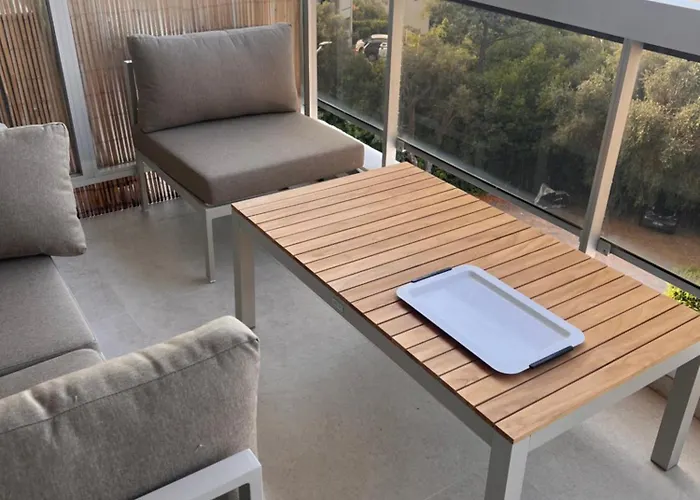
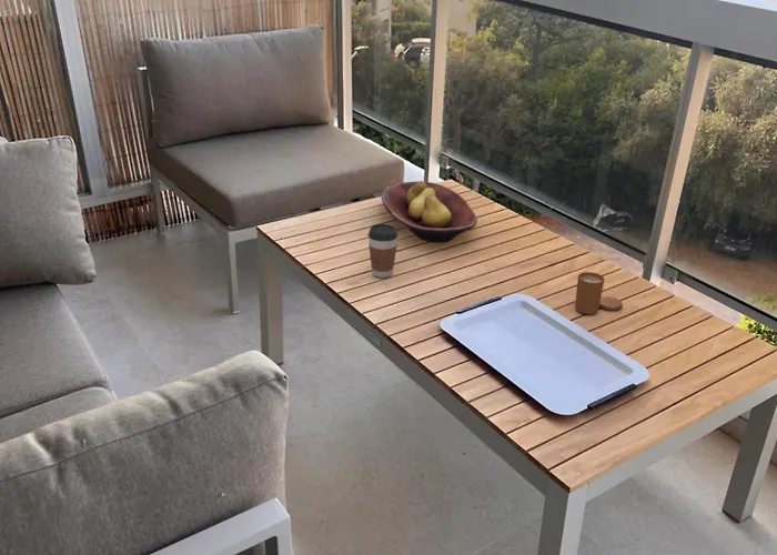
+ fruit bowl [381,180,478,244]
+ coffee cup [367,223,400,279]
+ candle [574,271,624,315]
